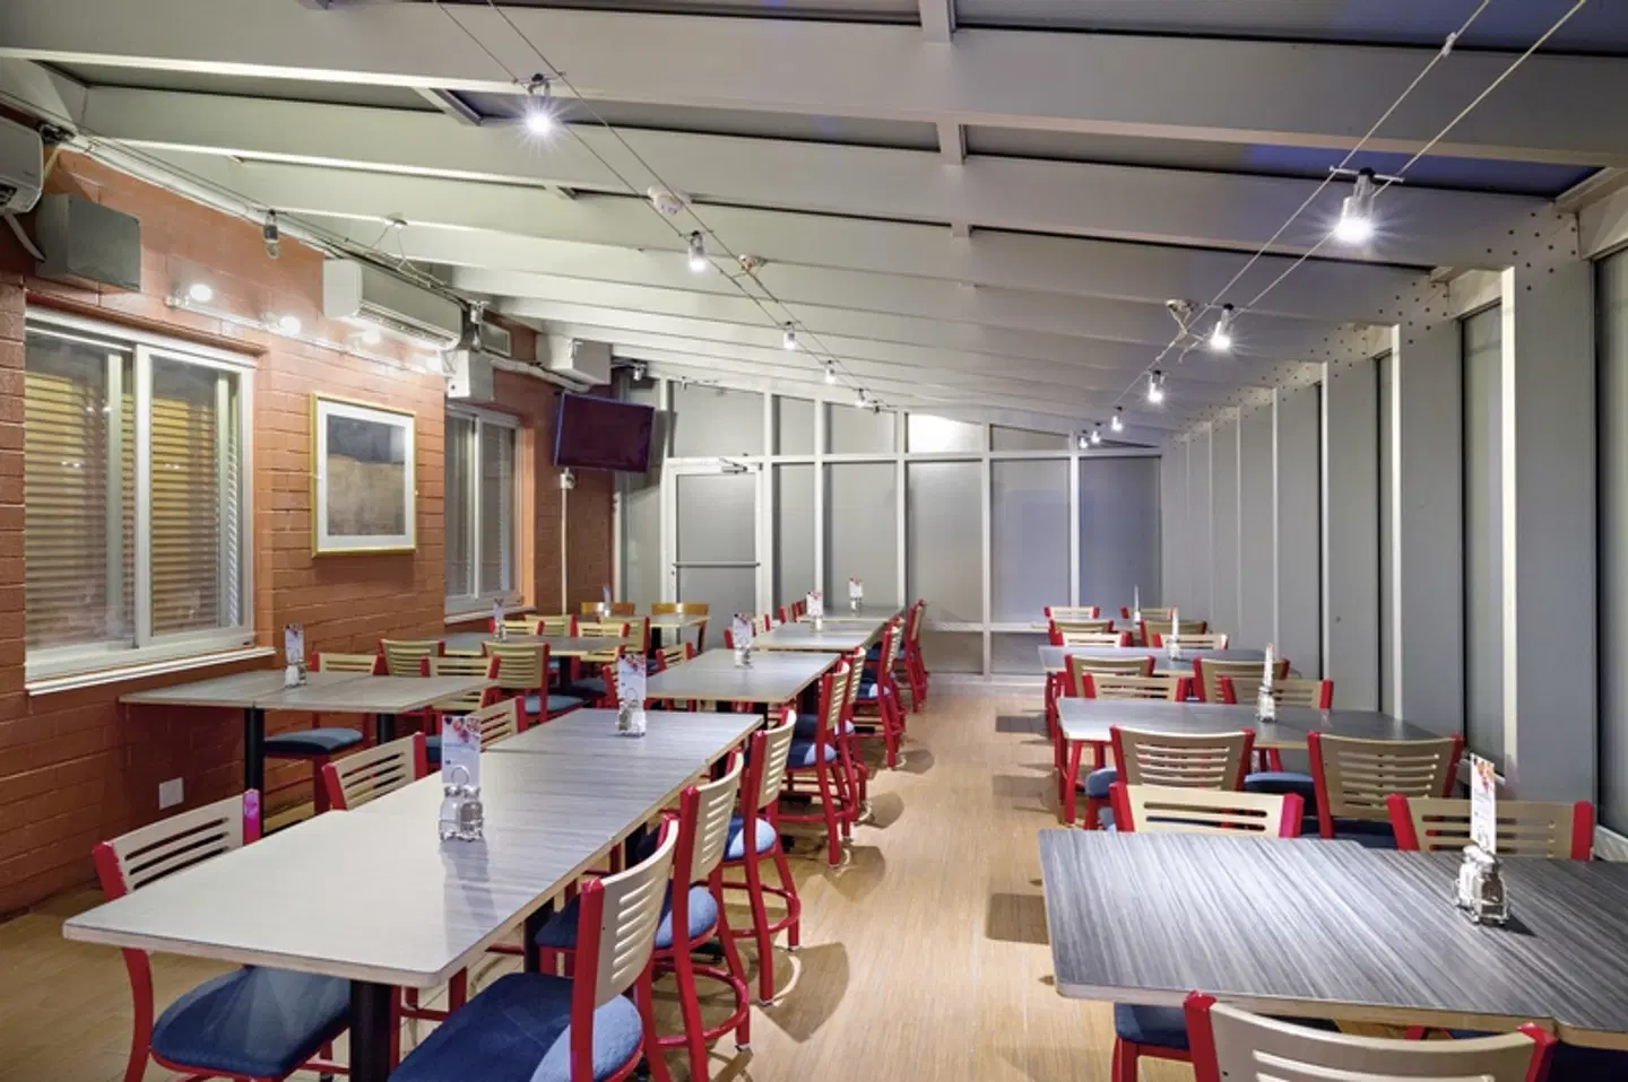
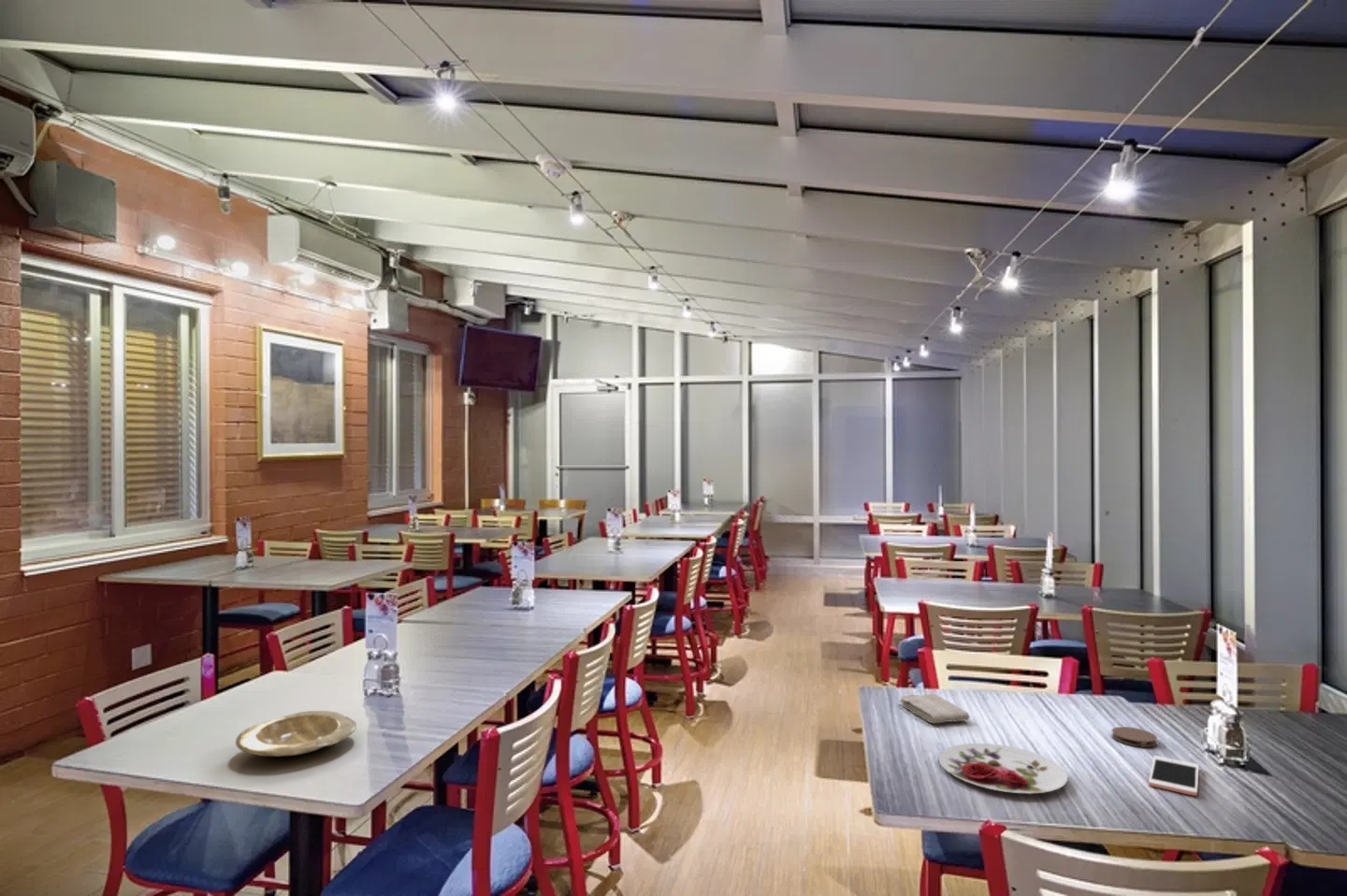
+ coaster [1111,726,1158,748]
+ cell phone [1148,755,1200,797]
+ washcloth [899,692,971,724]
+ plate [938,743,1068,795]
+ plate [235,710,357,757]
